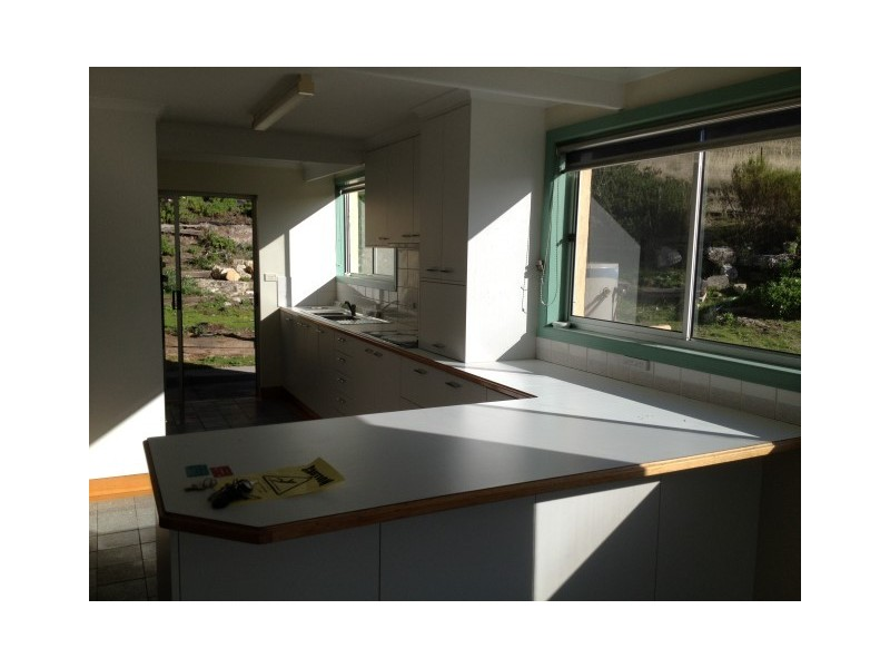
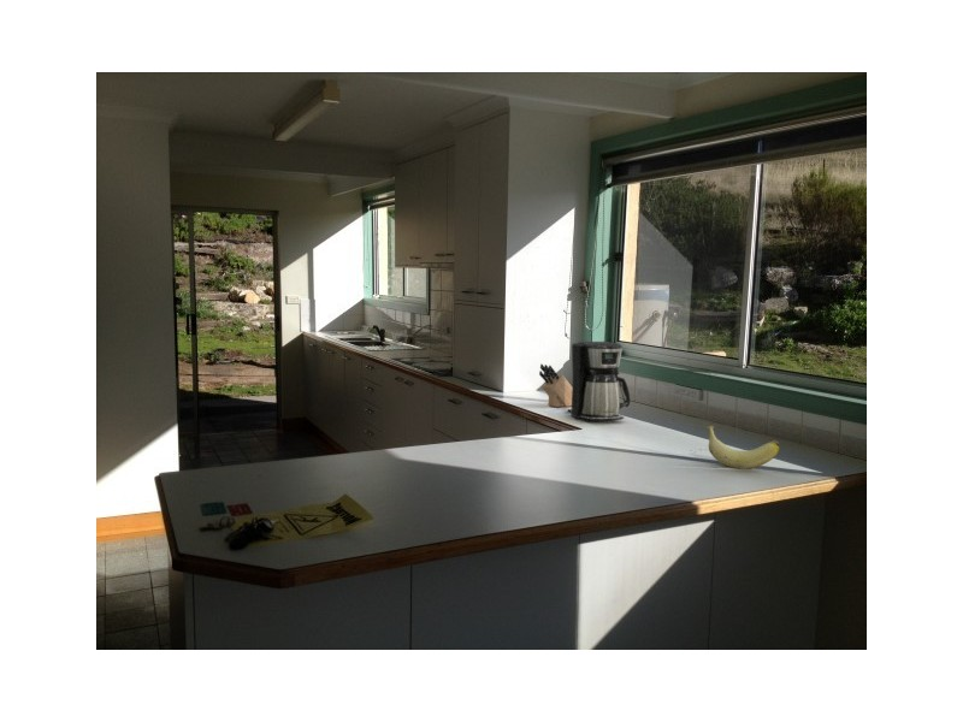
+ banana [705,425,781,471]
+ knife block [538,363,573,408]
+ coffee maker [567,341,631,422]
